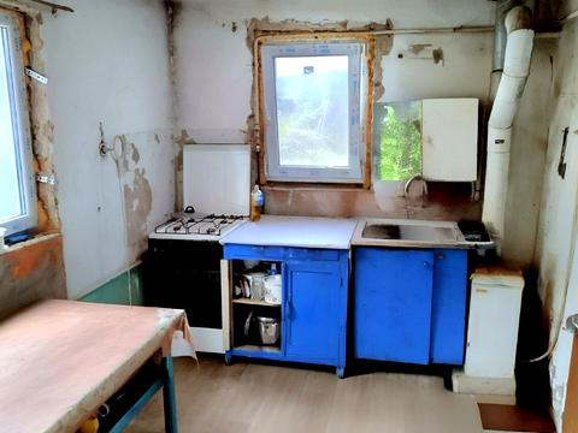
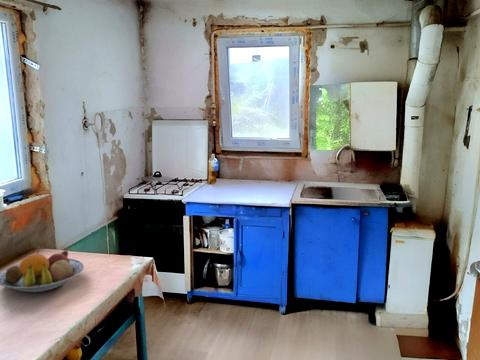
+ fruit bowl [0,249,85,293]
